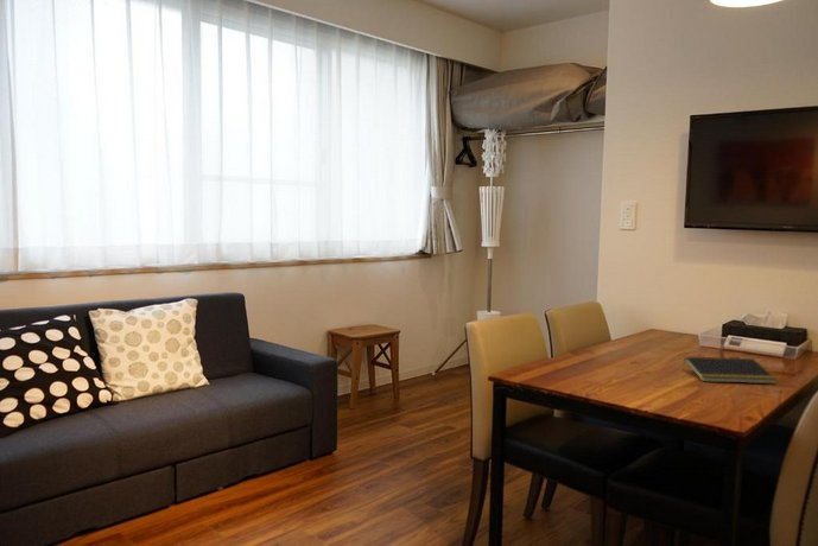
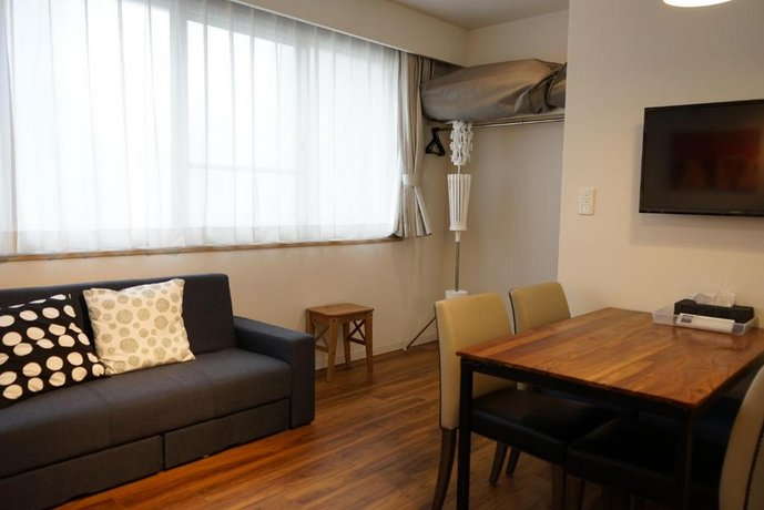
- notepad [681,356,778,385]
